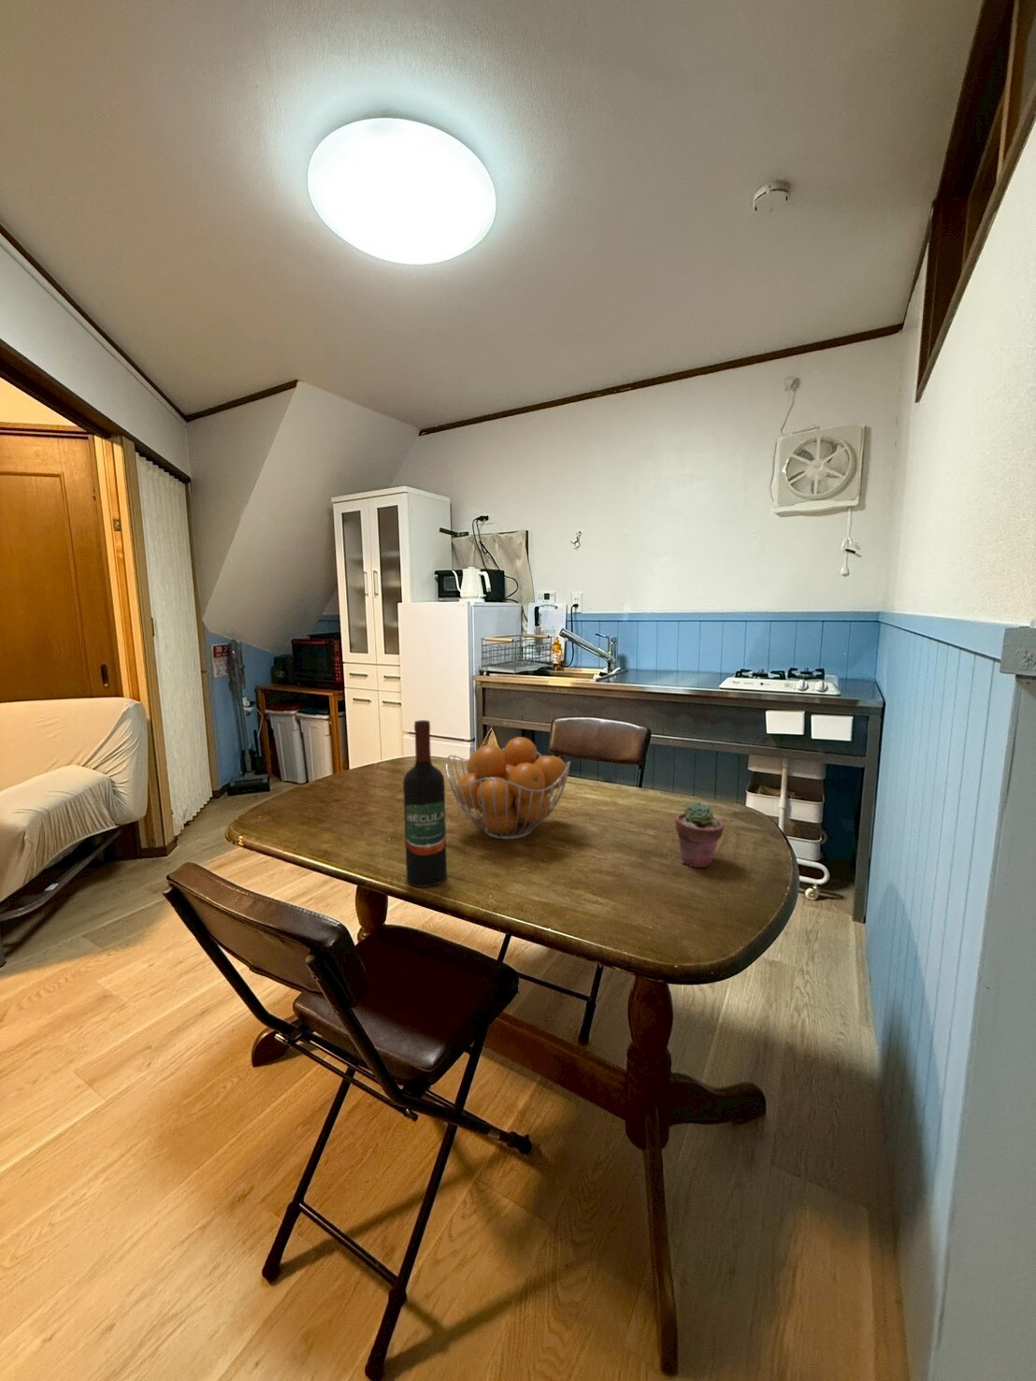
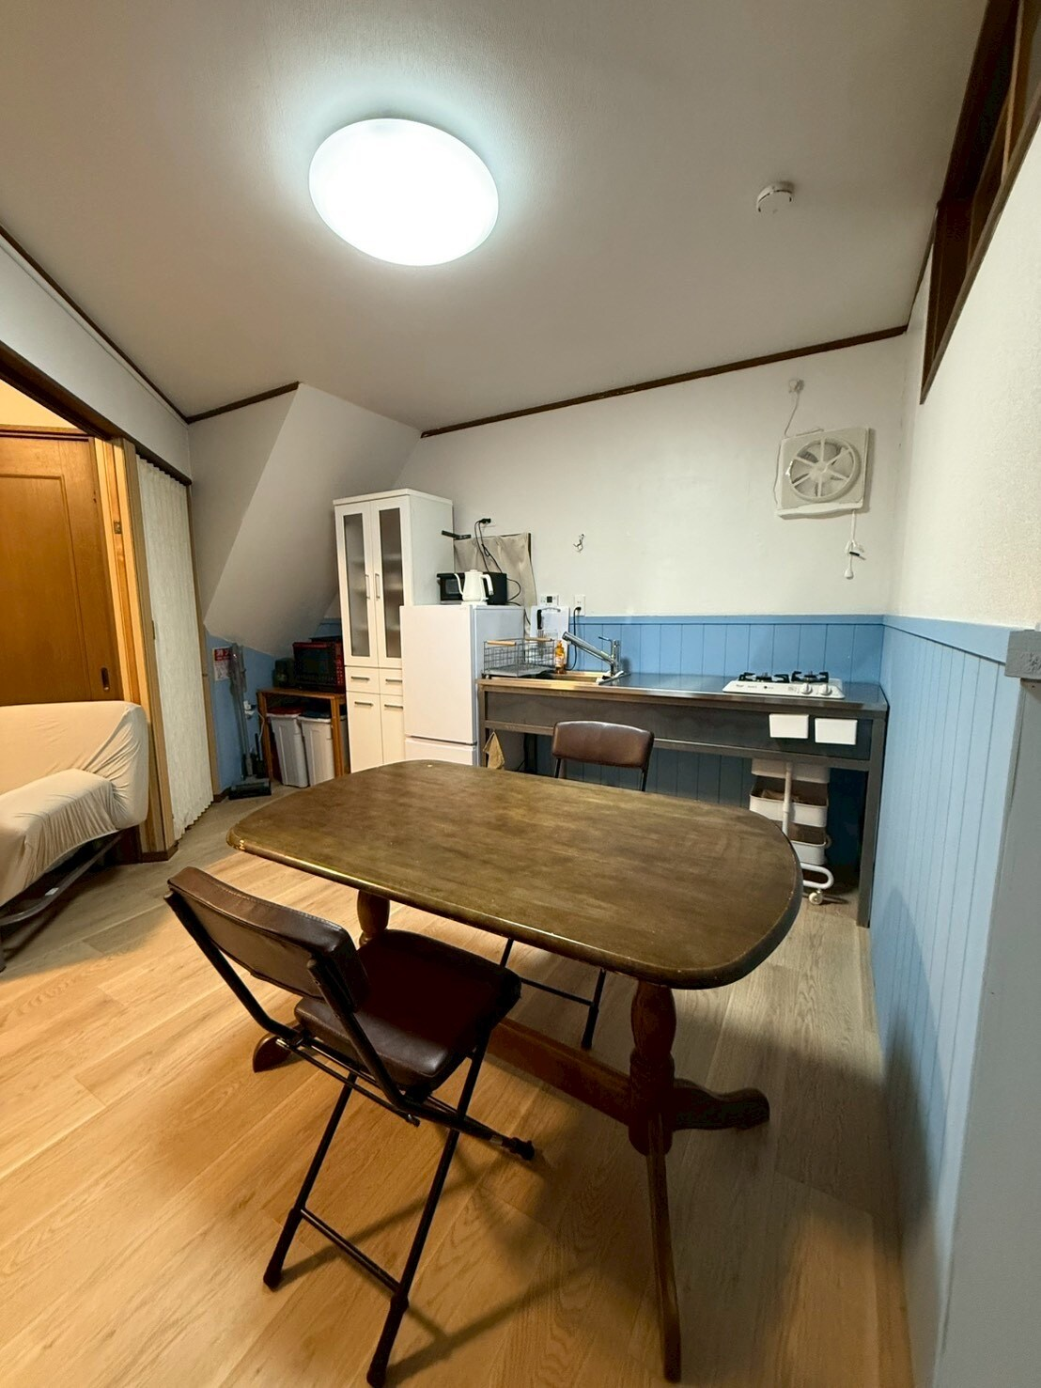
- wine bottle [402,719,448,888]
- fruit basket [445,736,571,840]
- potted succulent [674,800,725,868]
